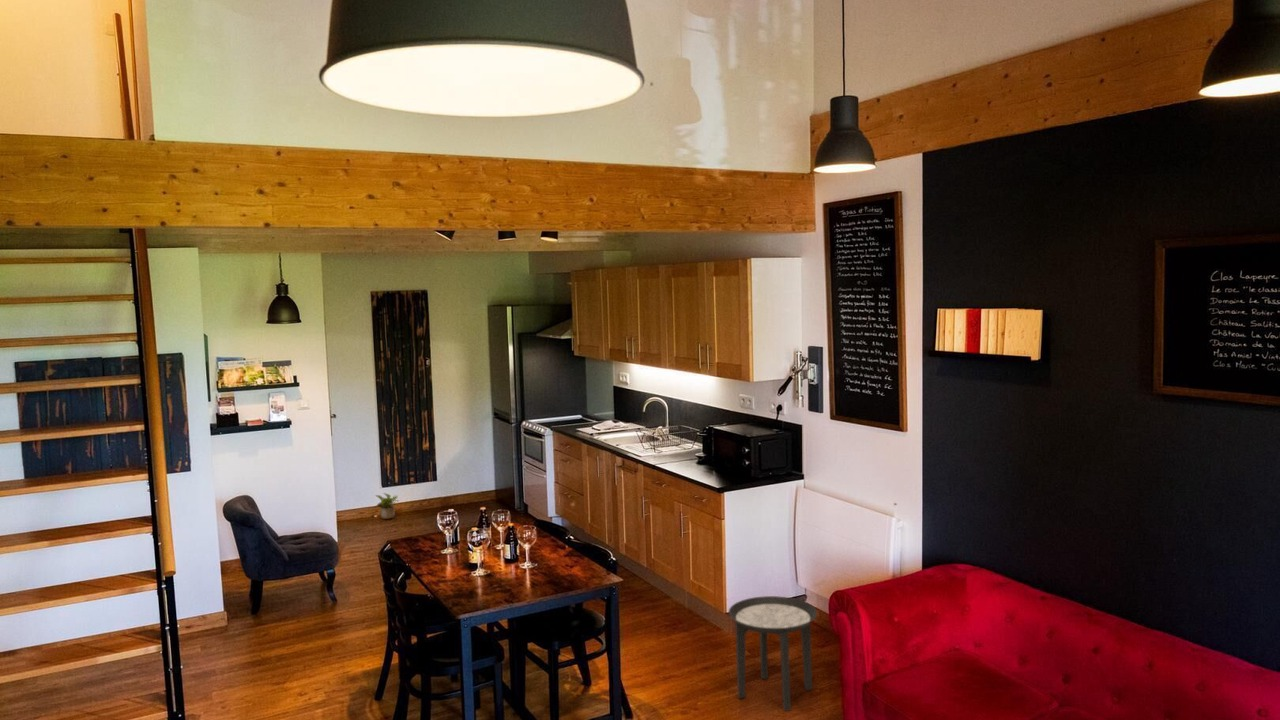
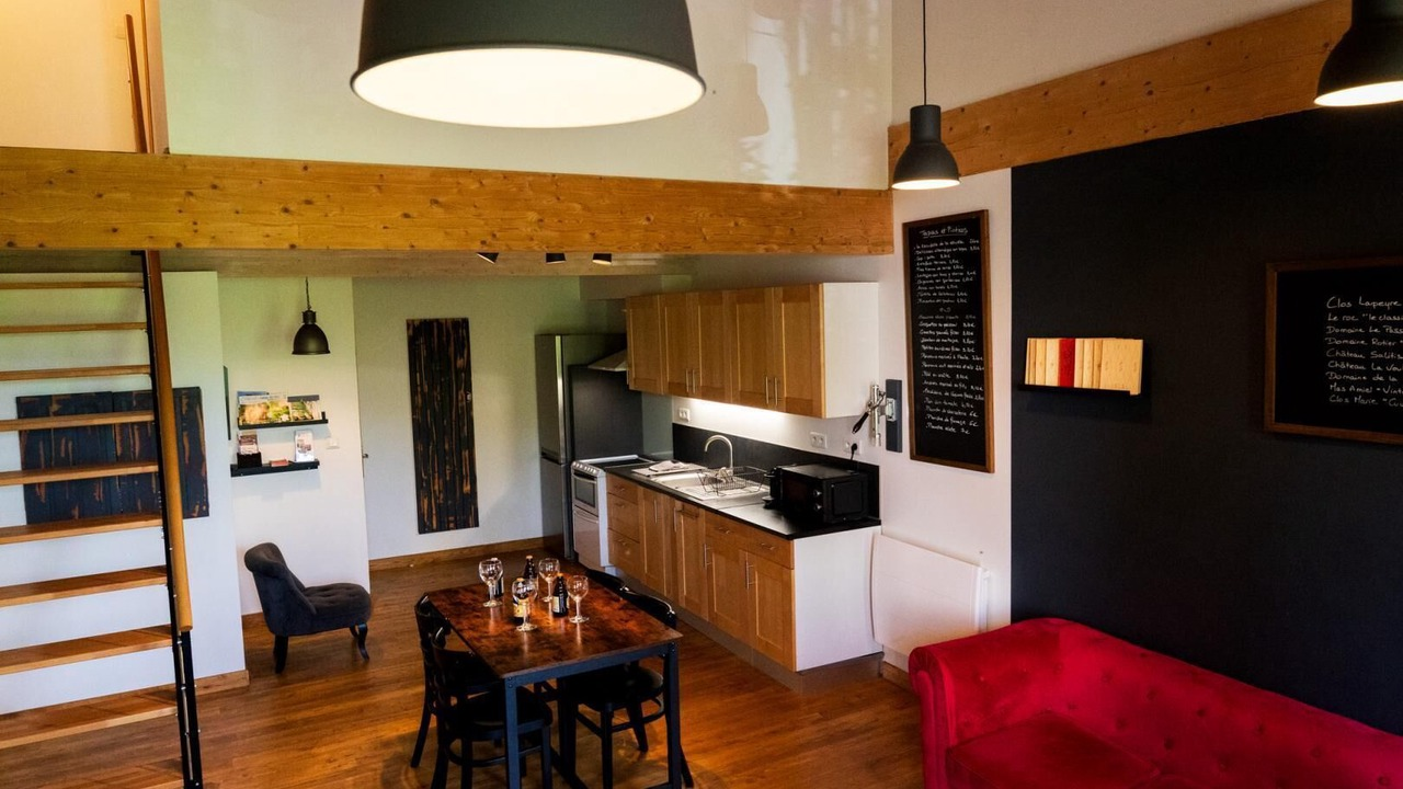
- potted plant [374,492,399,520]
- side table [728,595,818,712]
